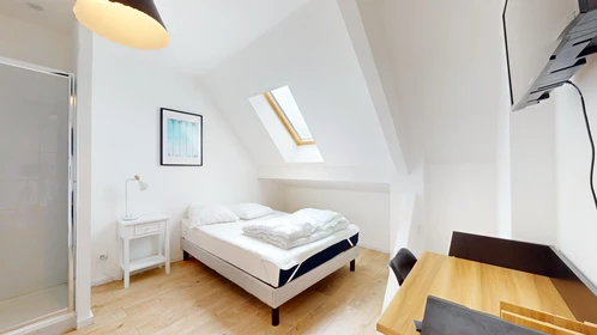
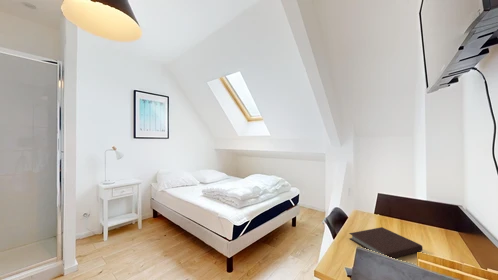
+ notebook [348,226,423,259]
